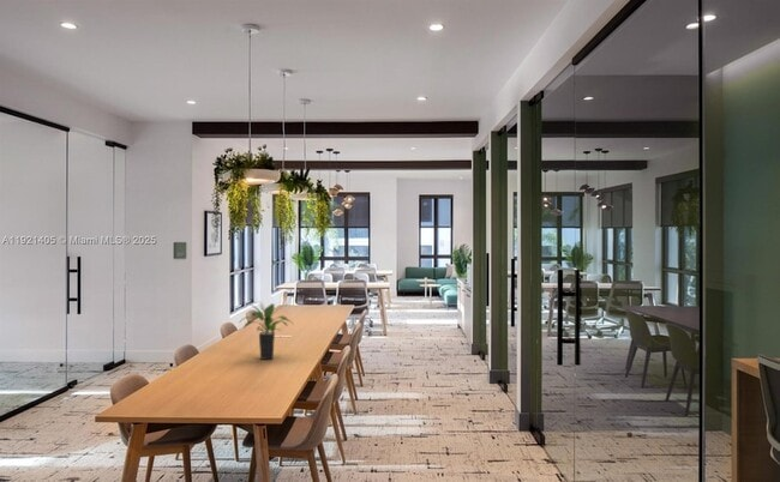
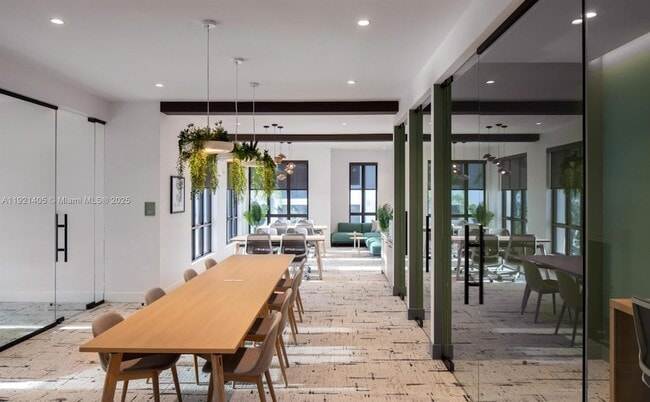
- potted plant [240,301,293,361]
